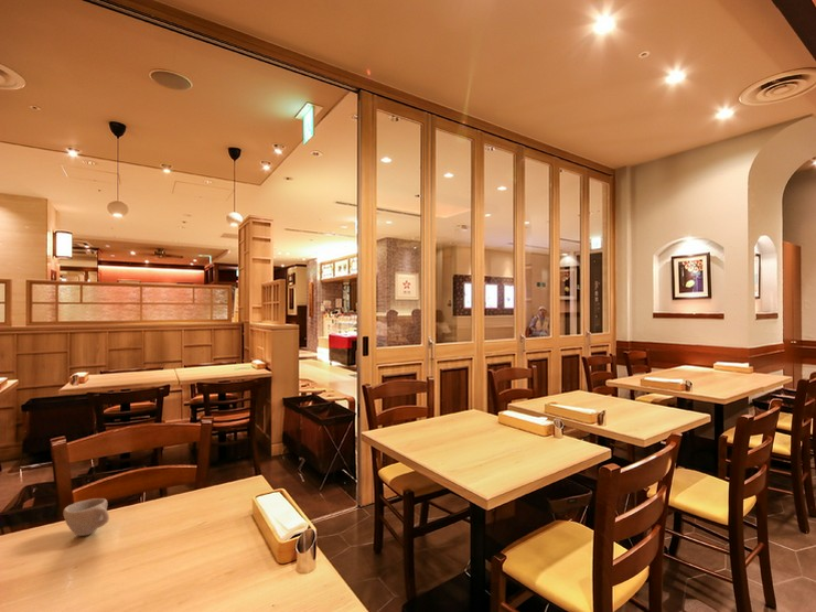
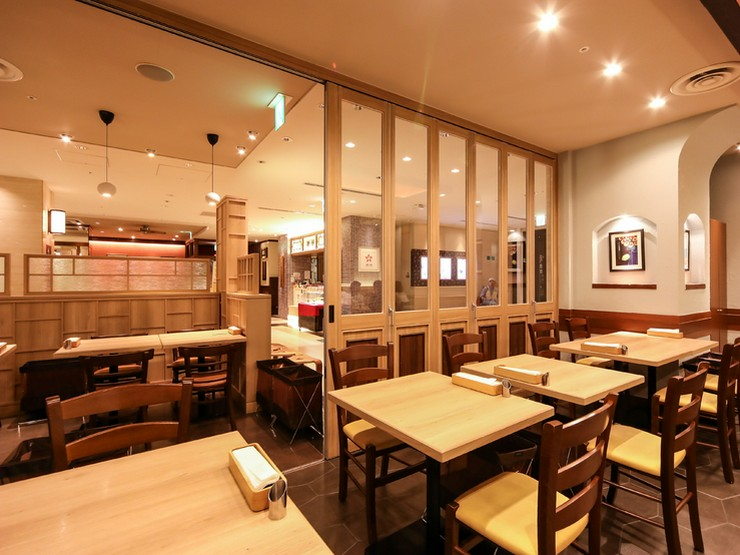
- cup [62,497,110,537]
